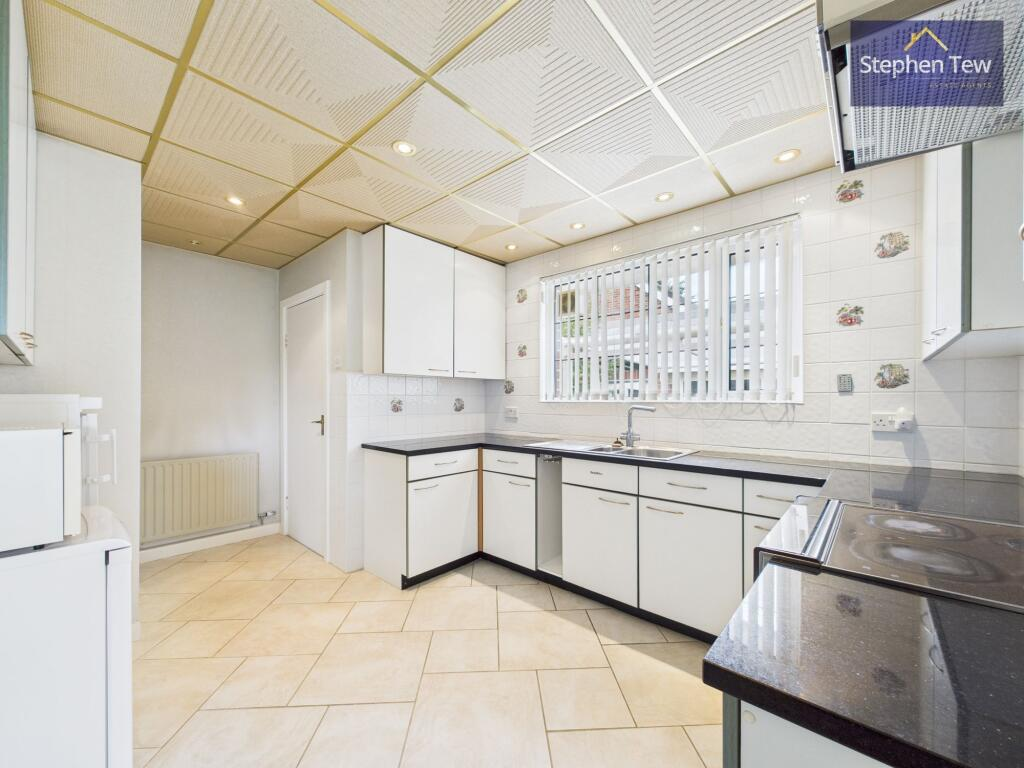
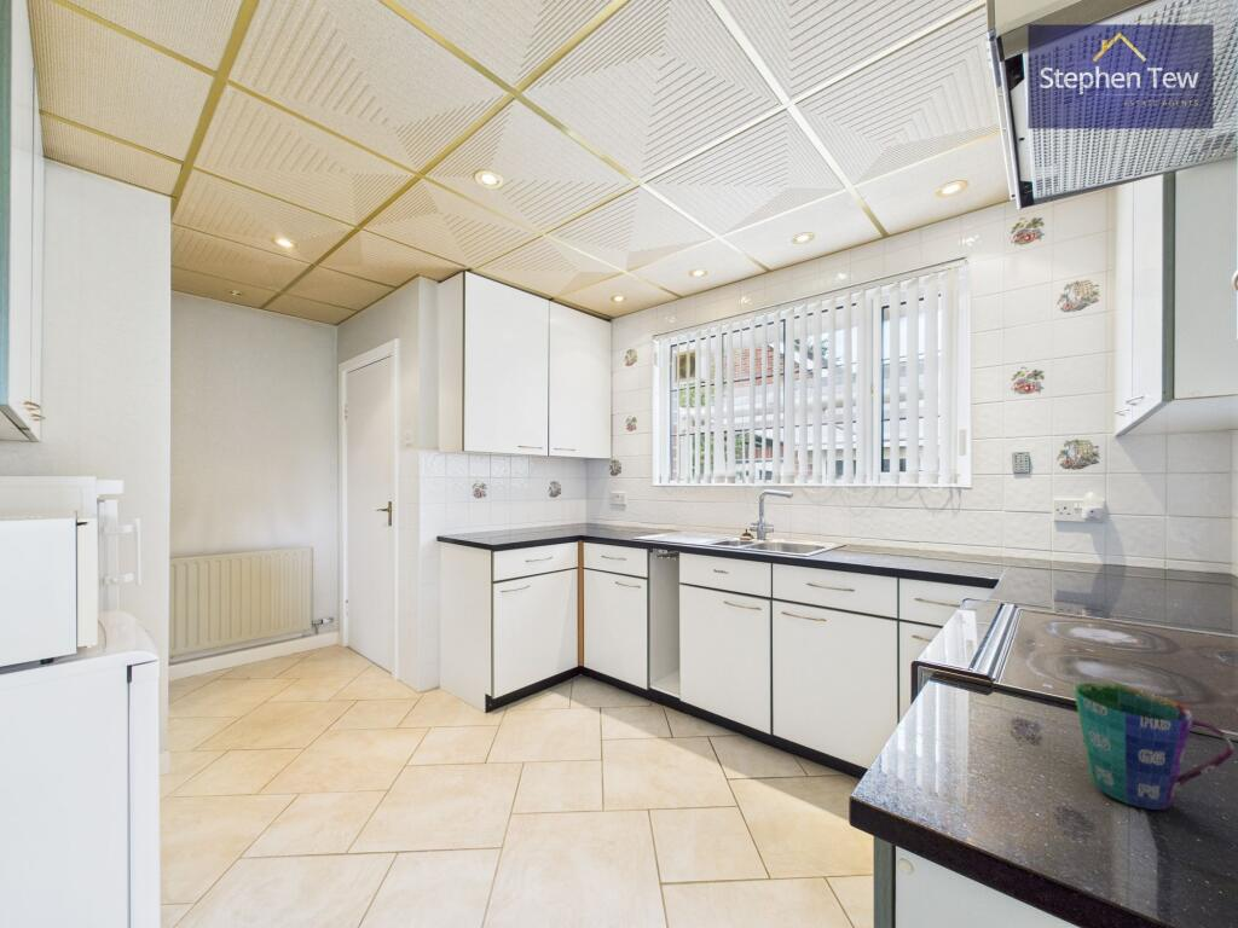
+ cup [1072,682,1236,811]
